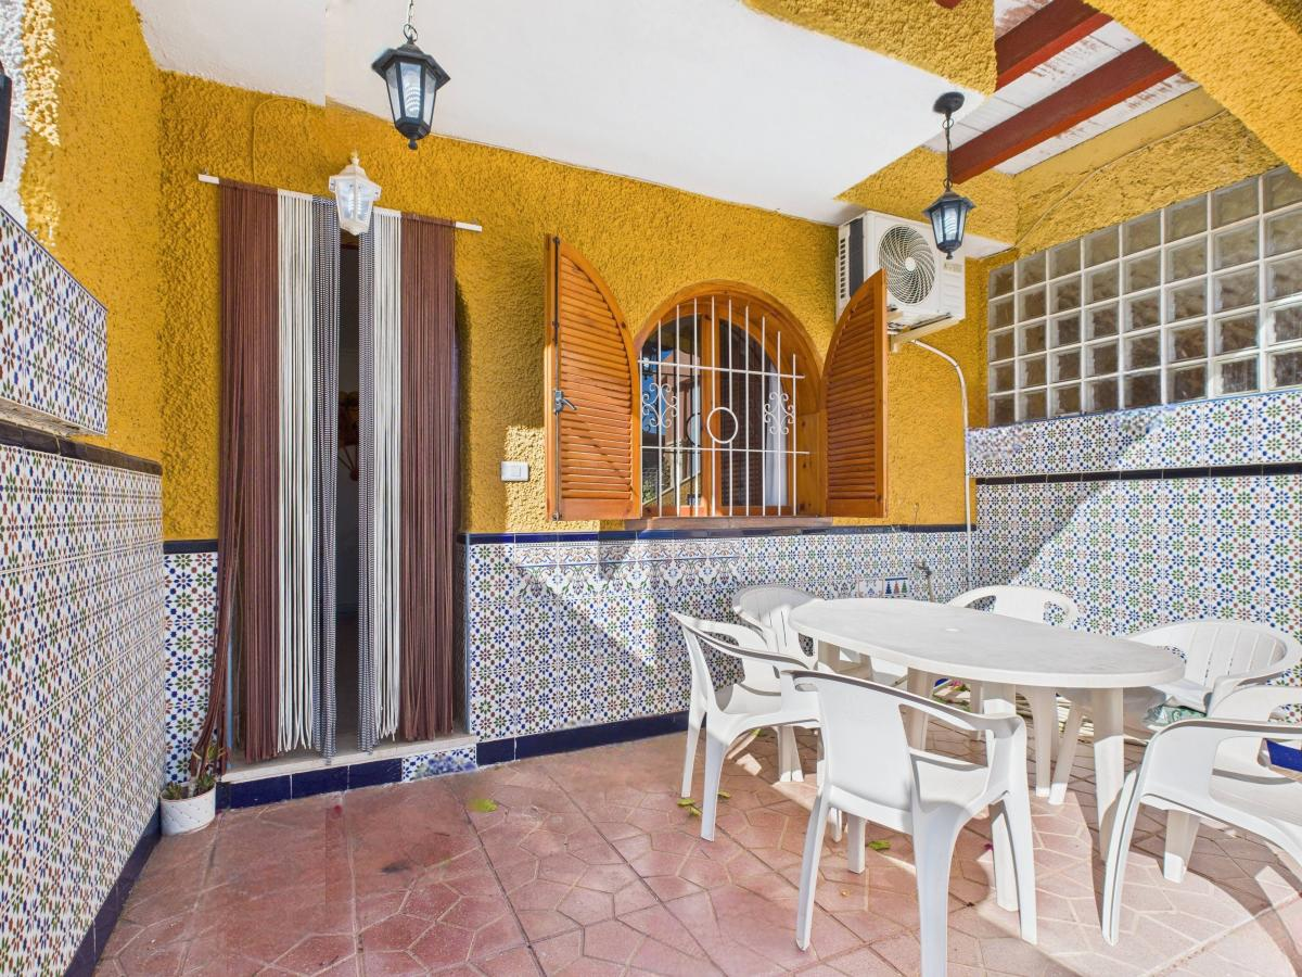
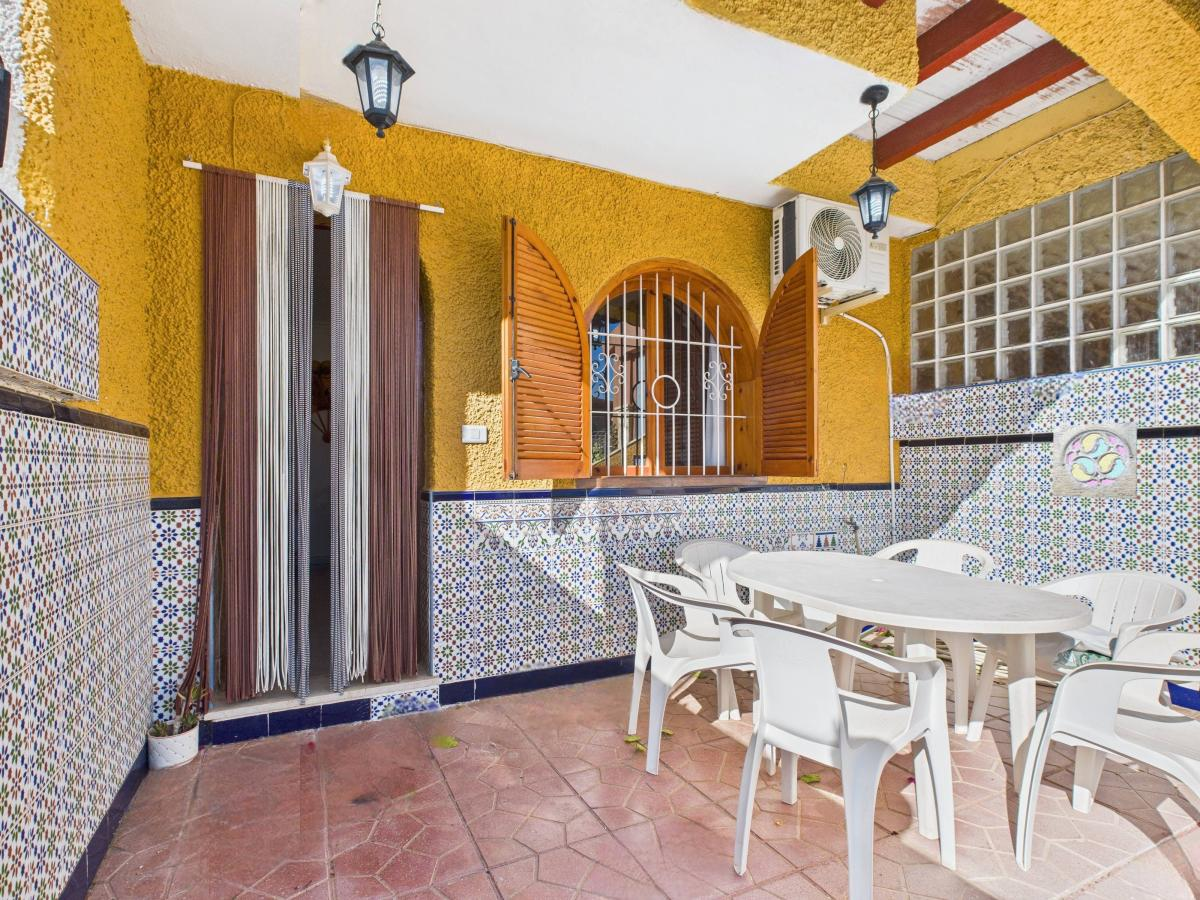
+ wall ornament [1052,421,1138,500]
